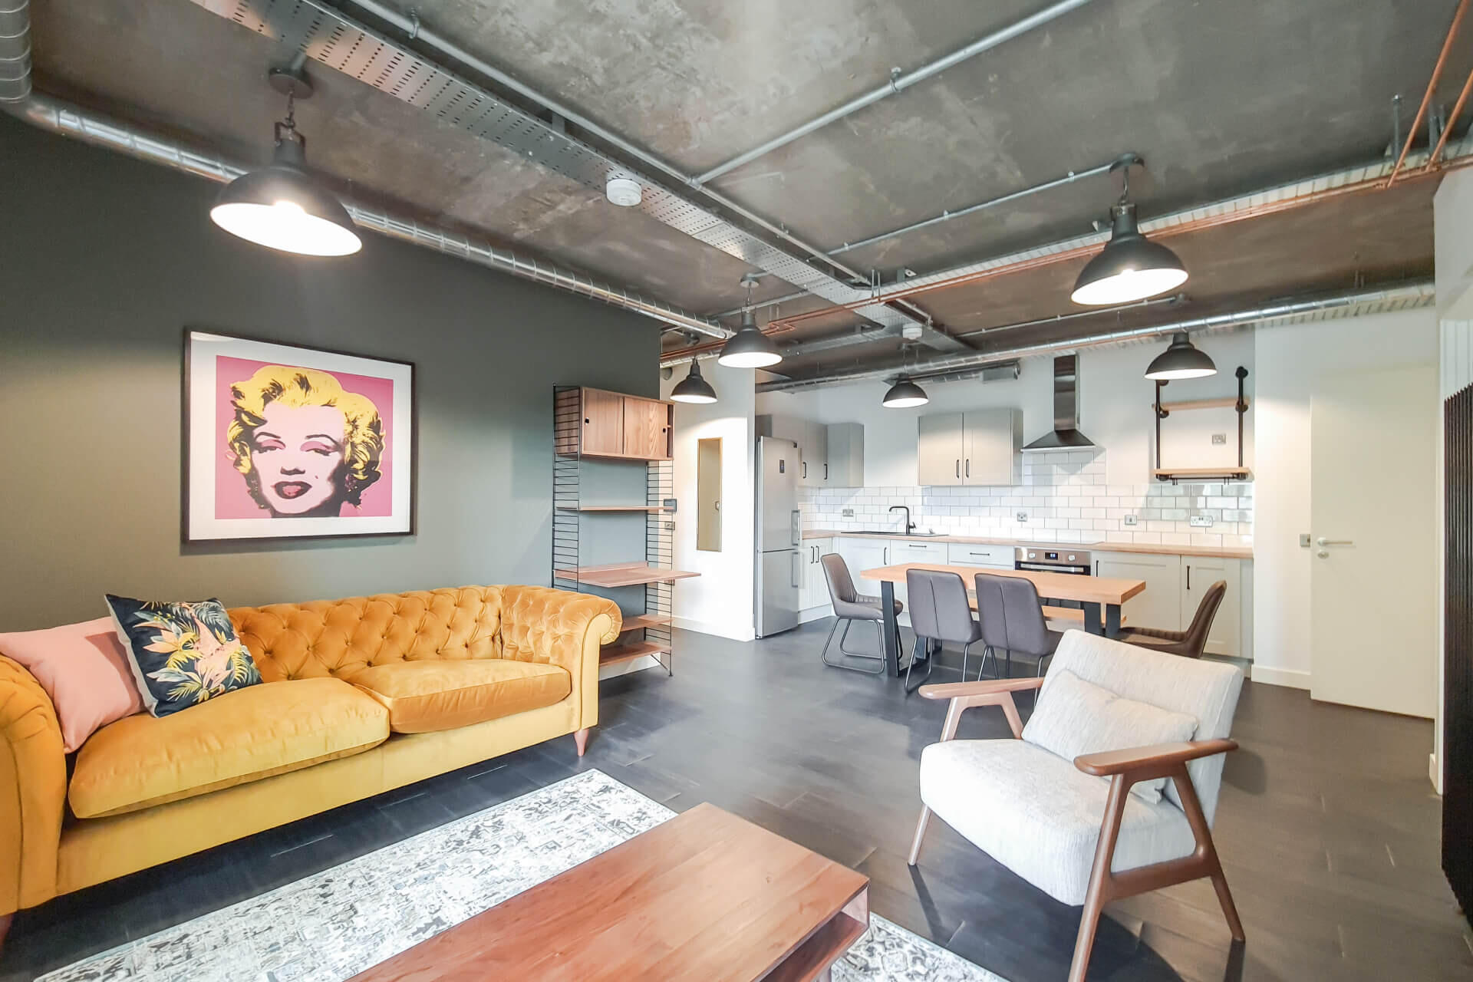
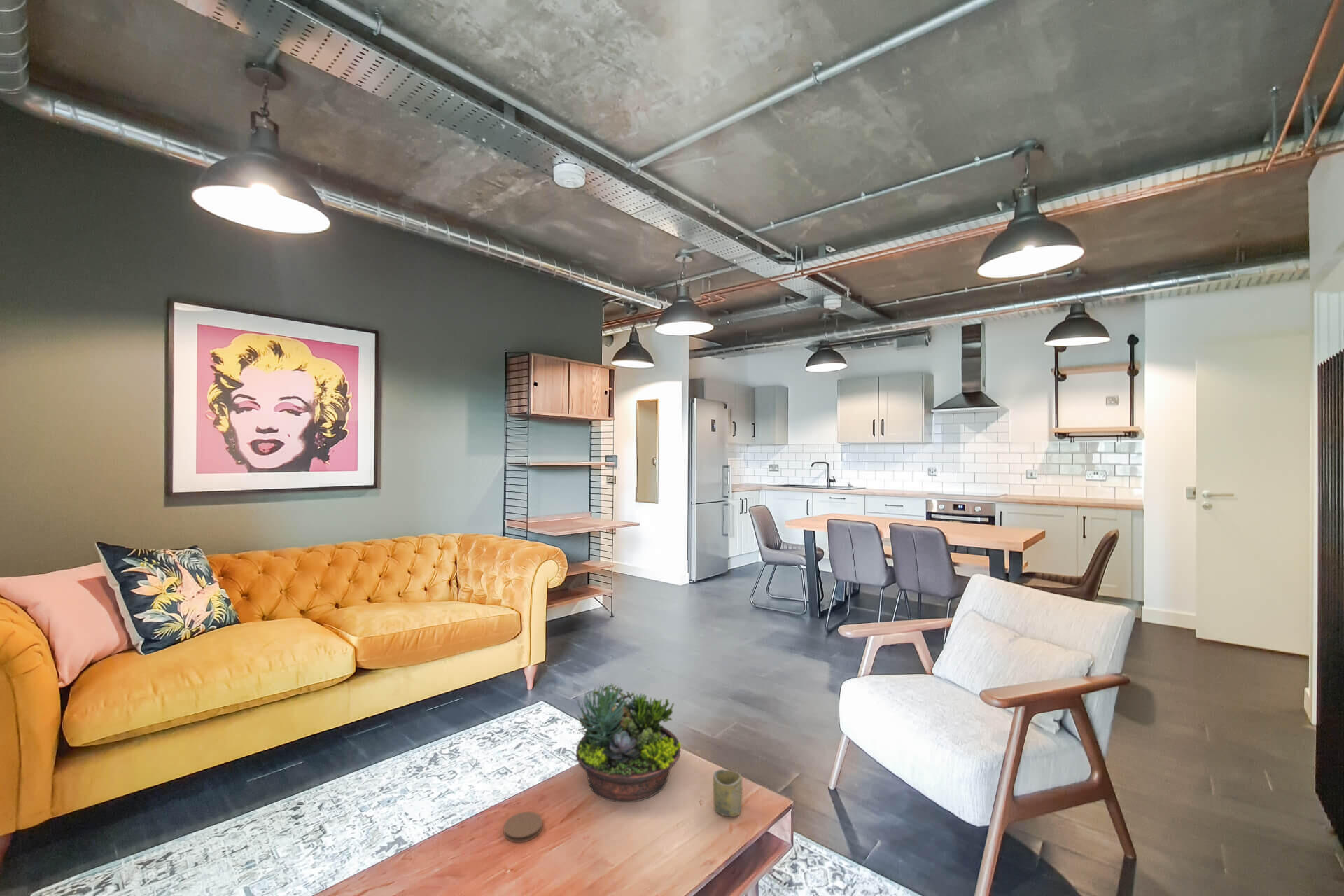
+ succulent planter [575,682,682,803]
+ coaster [503,811,543,843]
+ cup [713,769,743,818]
